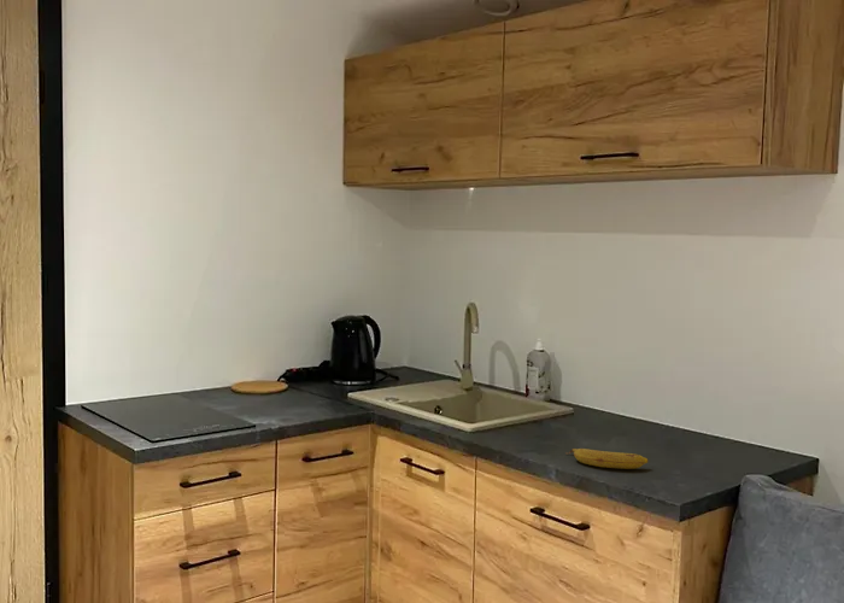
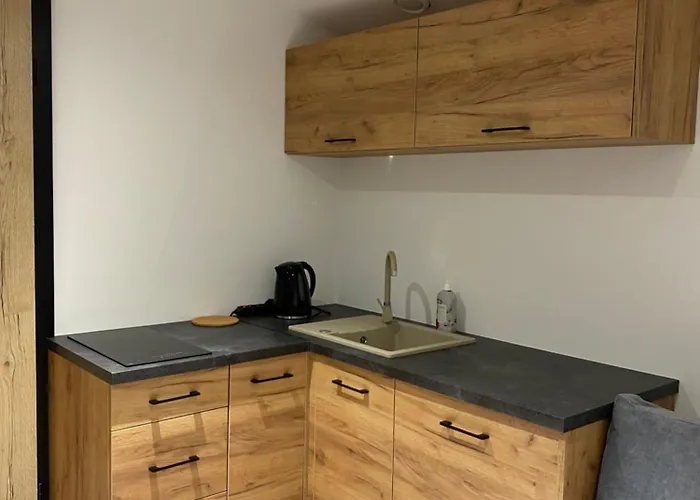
- fruit [564,447,650,470]
